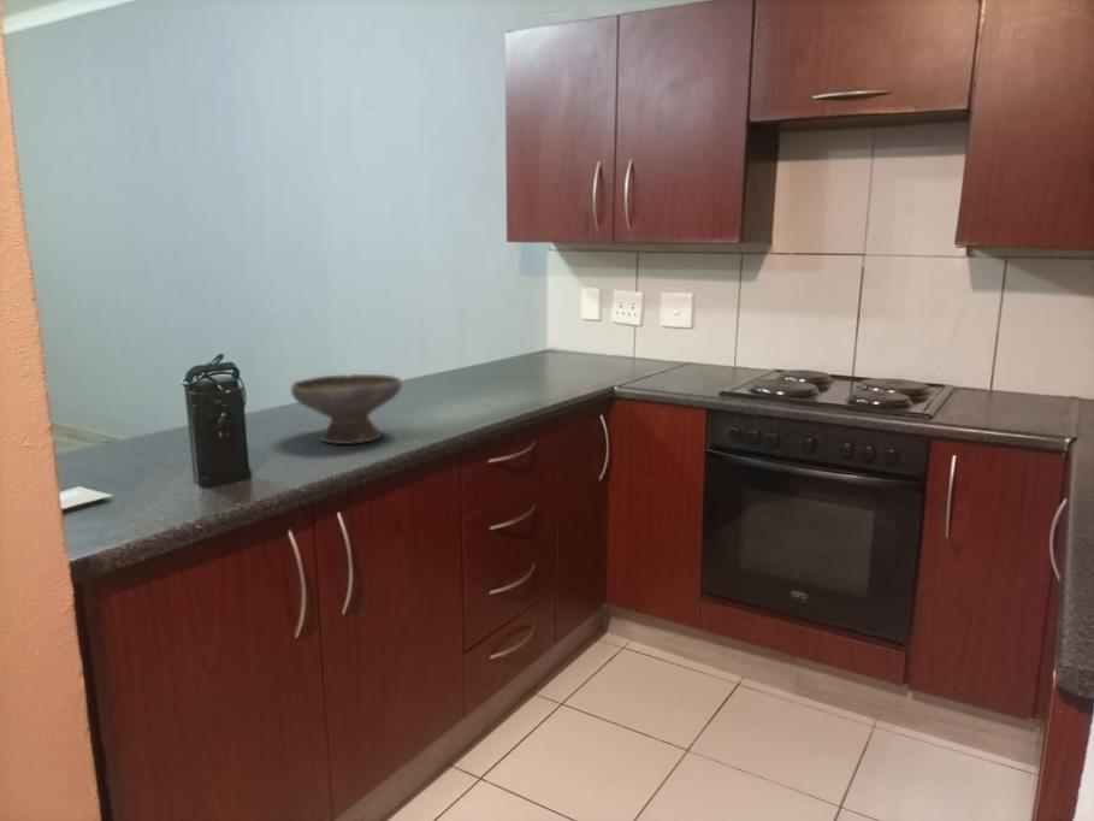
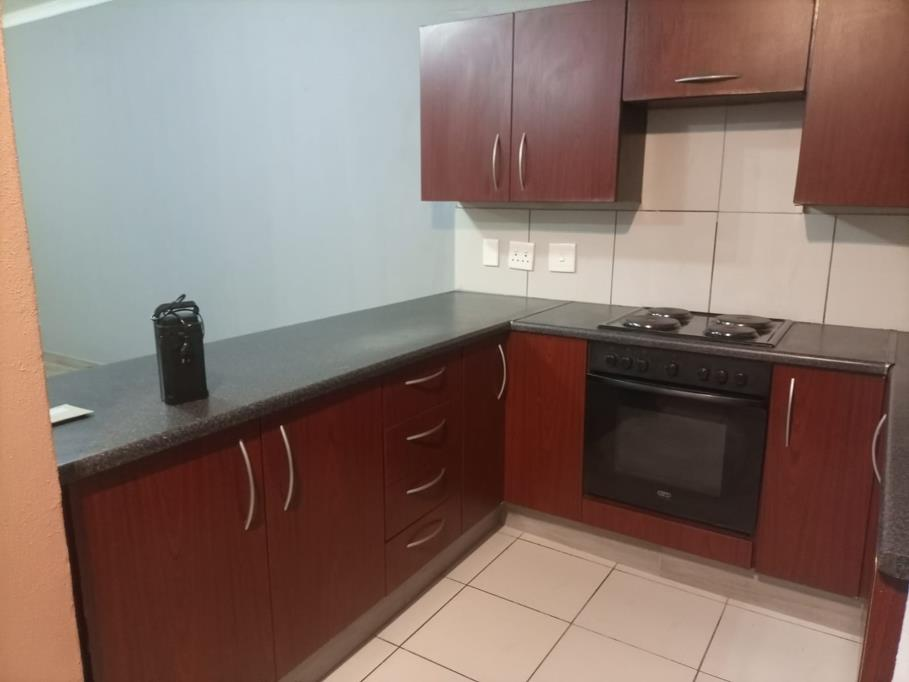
- bowl [290,373,403,445]
